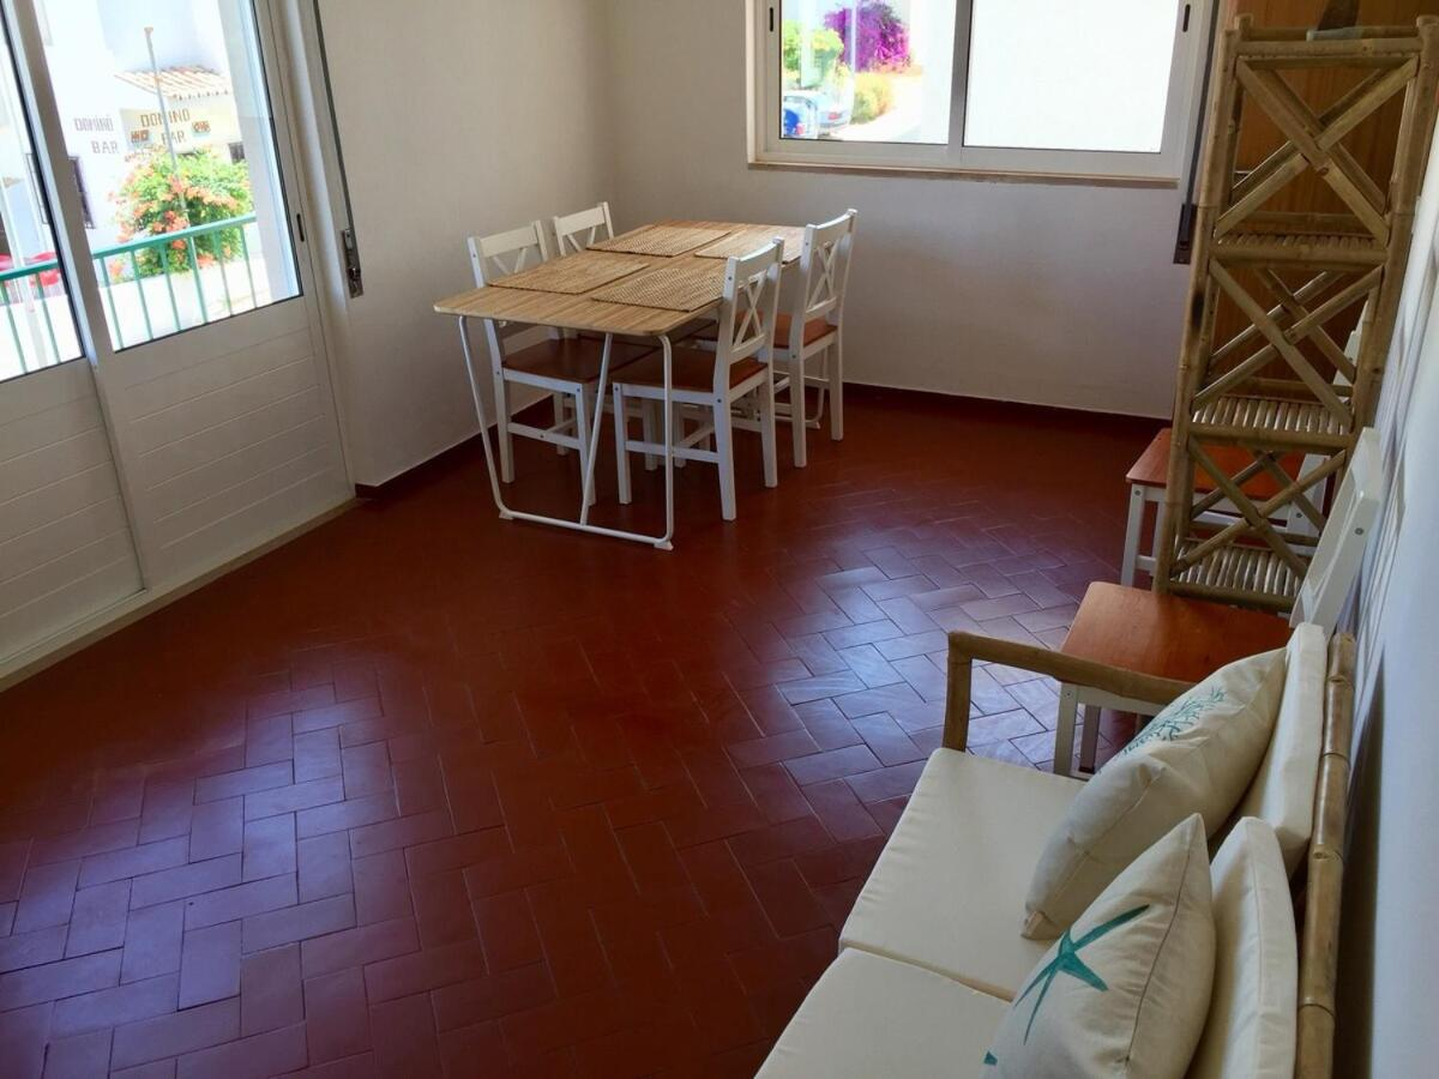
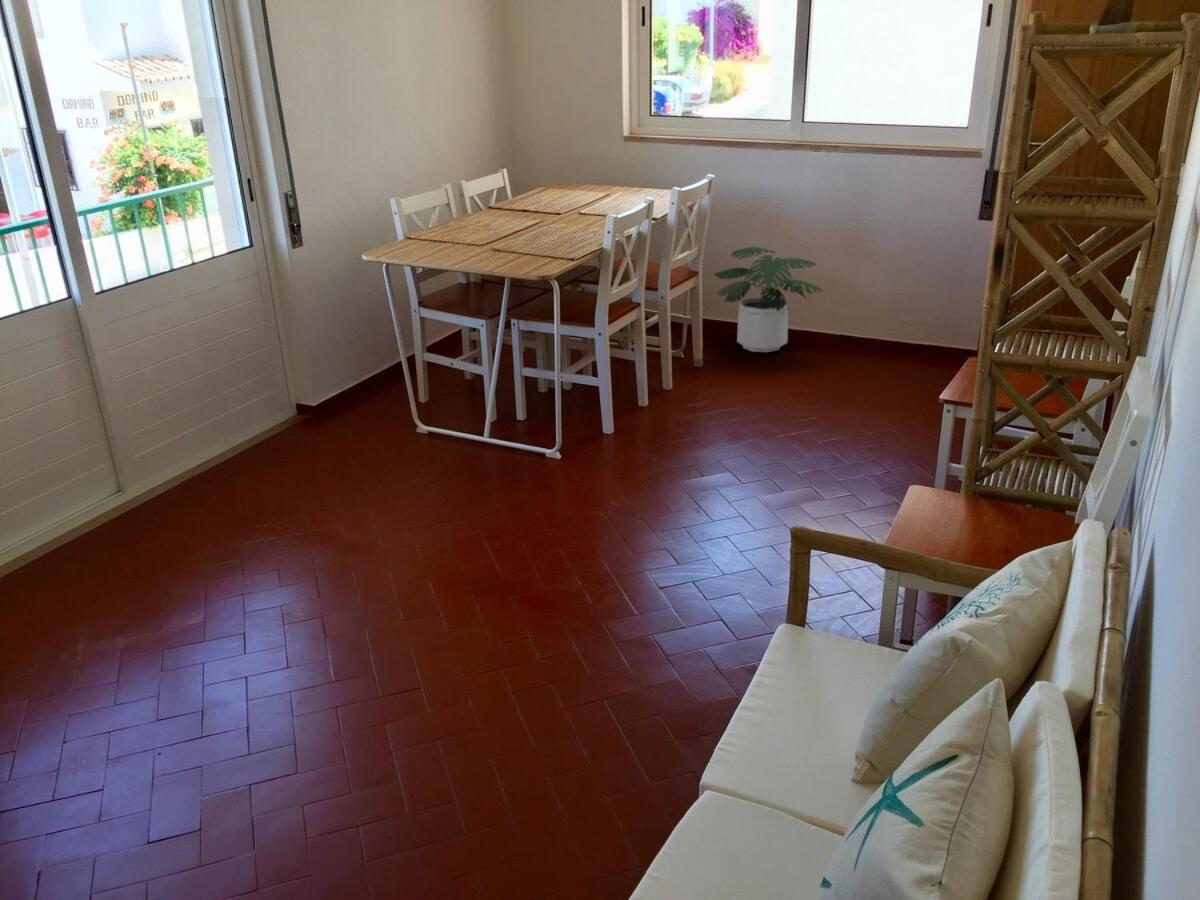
+ potted plant [713,246,824,353]
